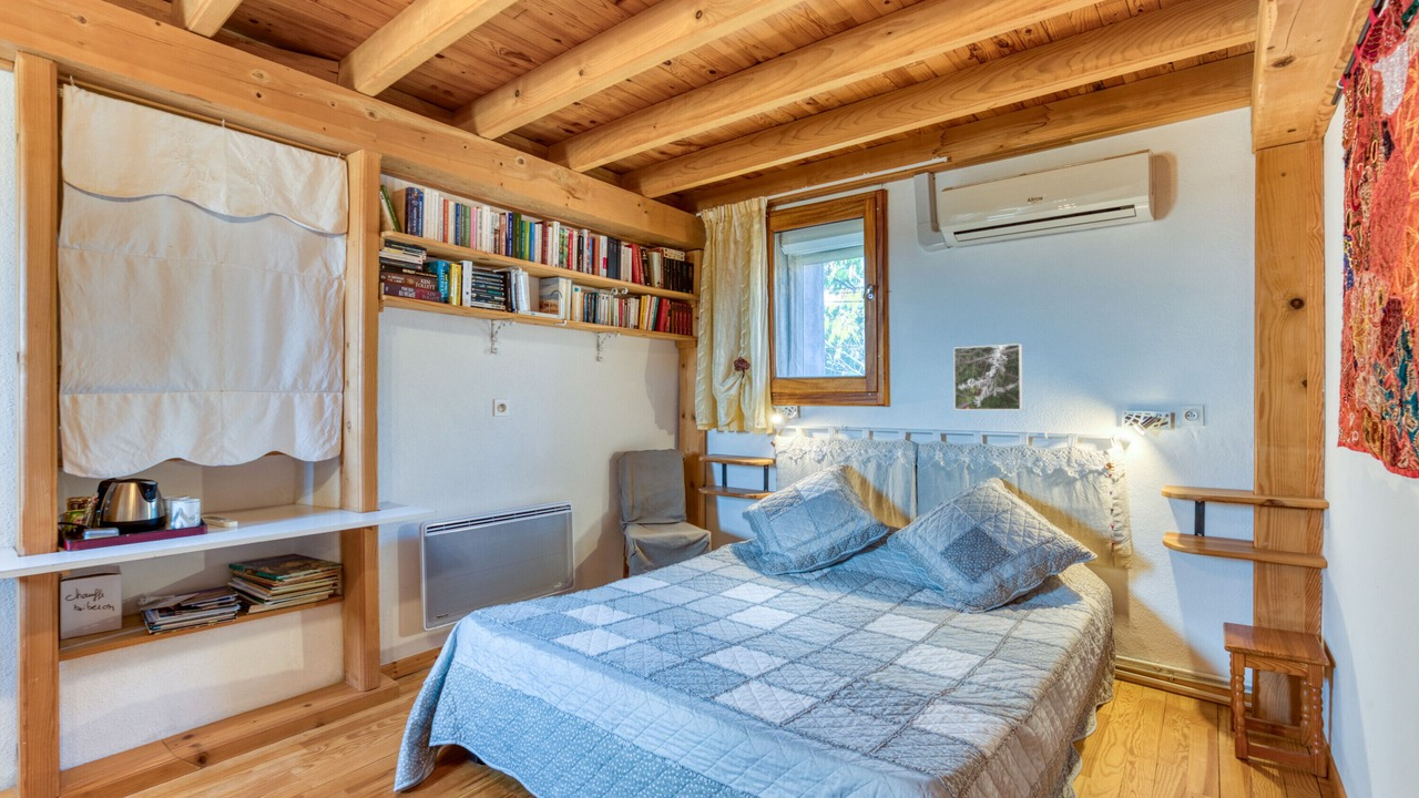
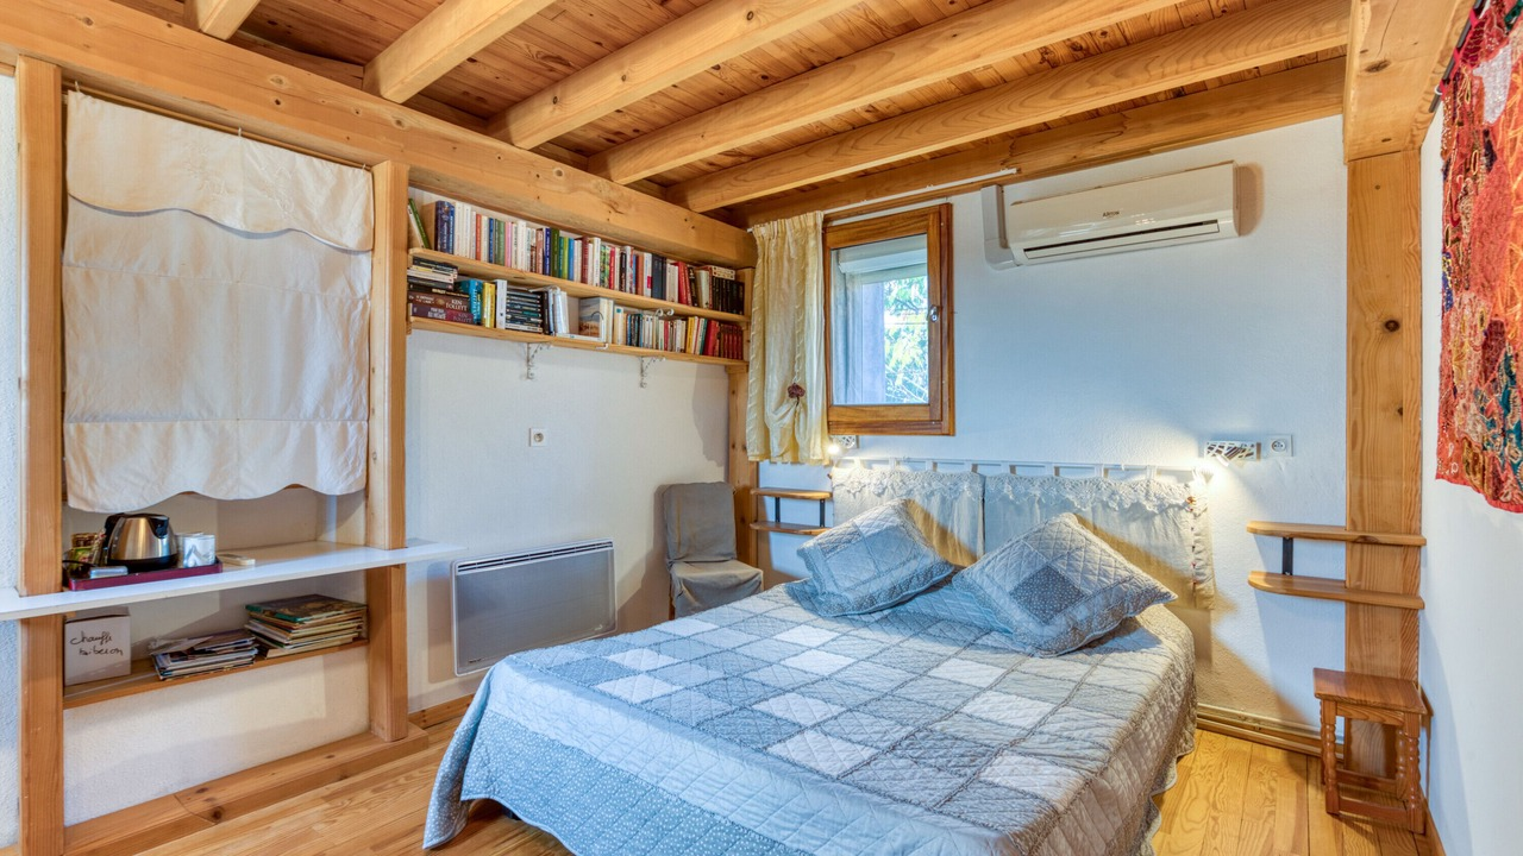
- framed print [952,342,1023,411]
